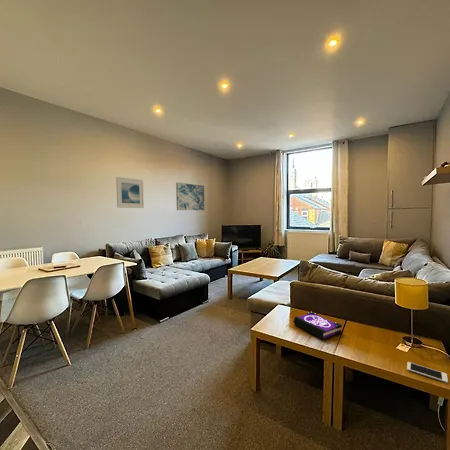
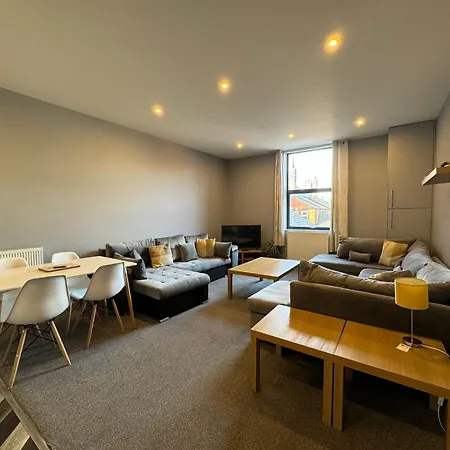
- board game [292,310,343,340]
- wall art [175,182,206,211]
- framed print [115,176,145,209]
- cell phone [406,361,449,384]
